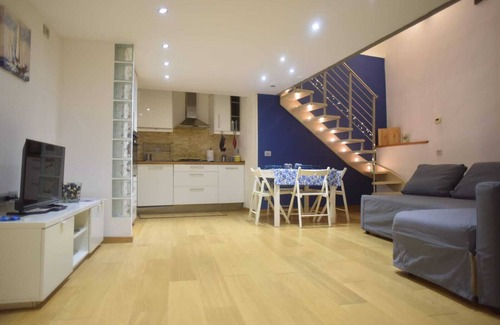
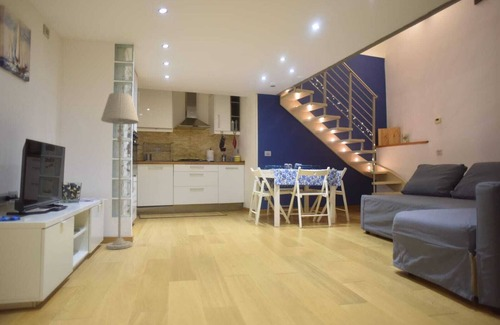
+ floor lamp [100,92,140,250]
